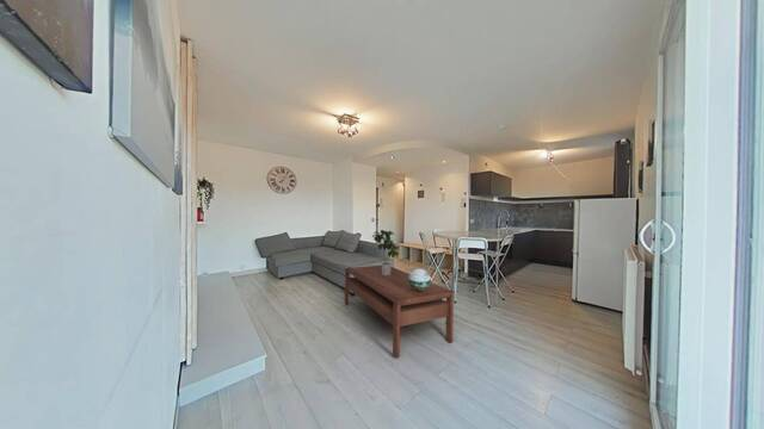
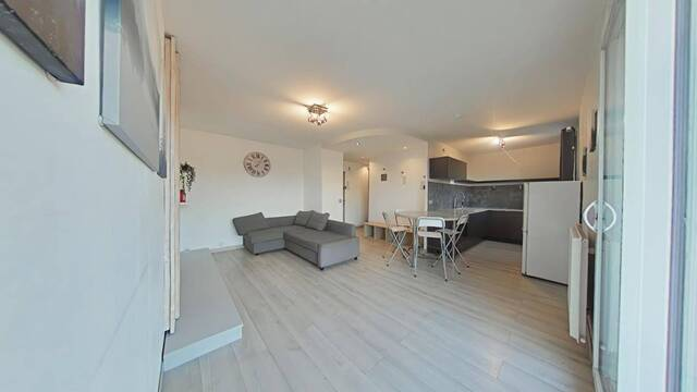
- decorative sphere [408,267,432,292]
- potted plant [371,229,400,275]
- coffee table [344,265,455,358]
